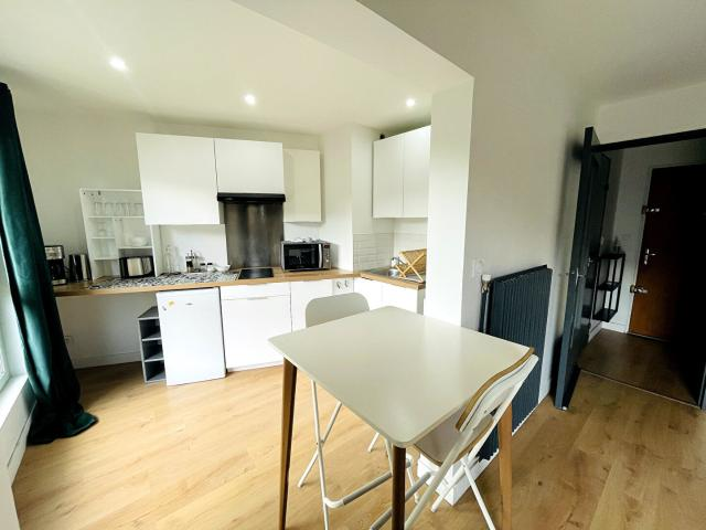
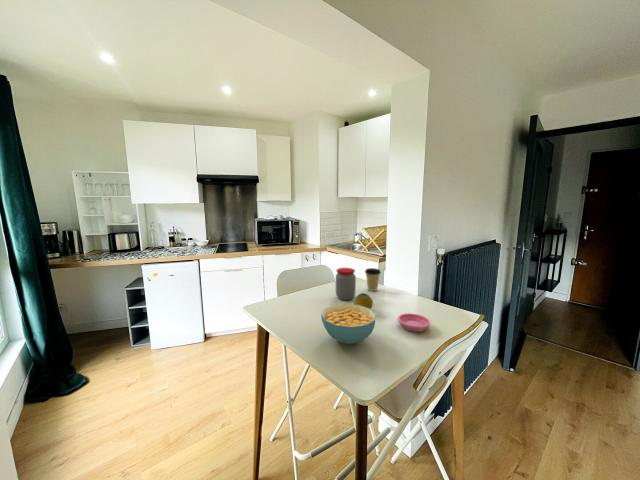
+ fruit [353,292,374,309]
+ jar [335,267,357,301]
+ saucer [397,312,431,333]
+ coffee cup [364,267,382,292]
+ cereal bowl [320,303,377,345]
